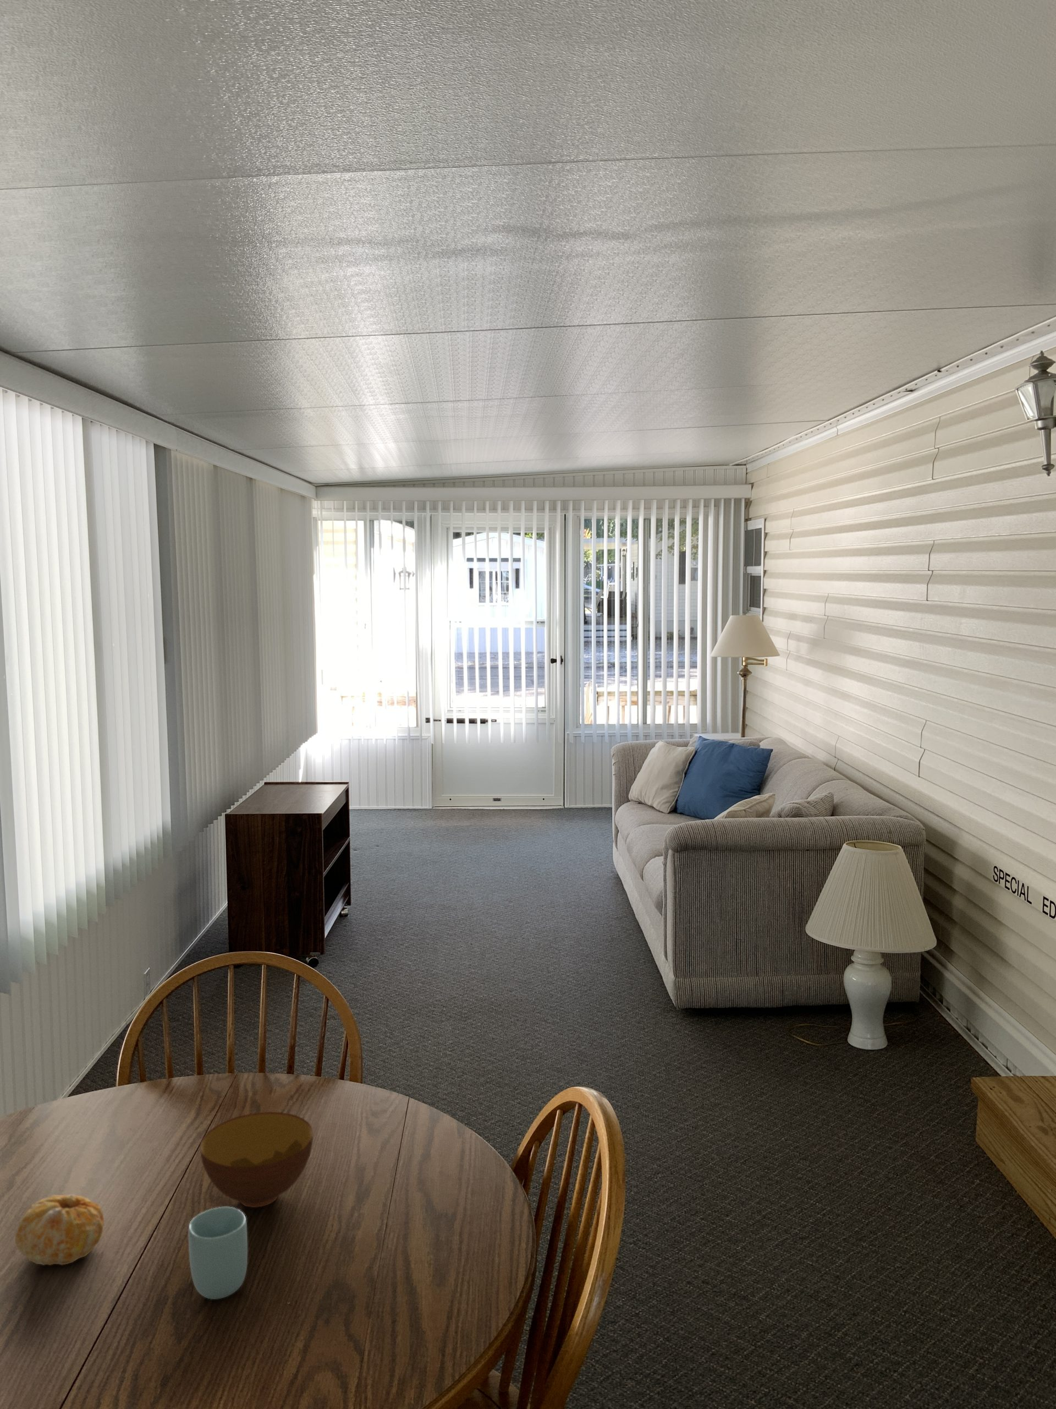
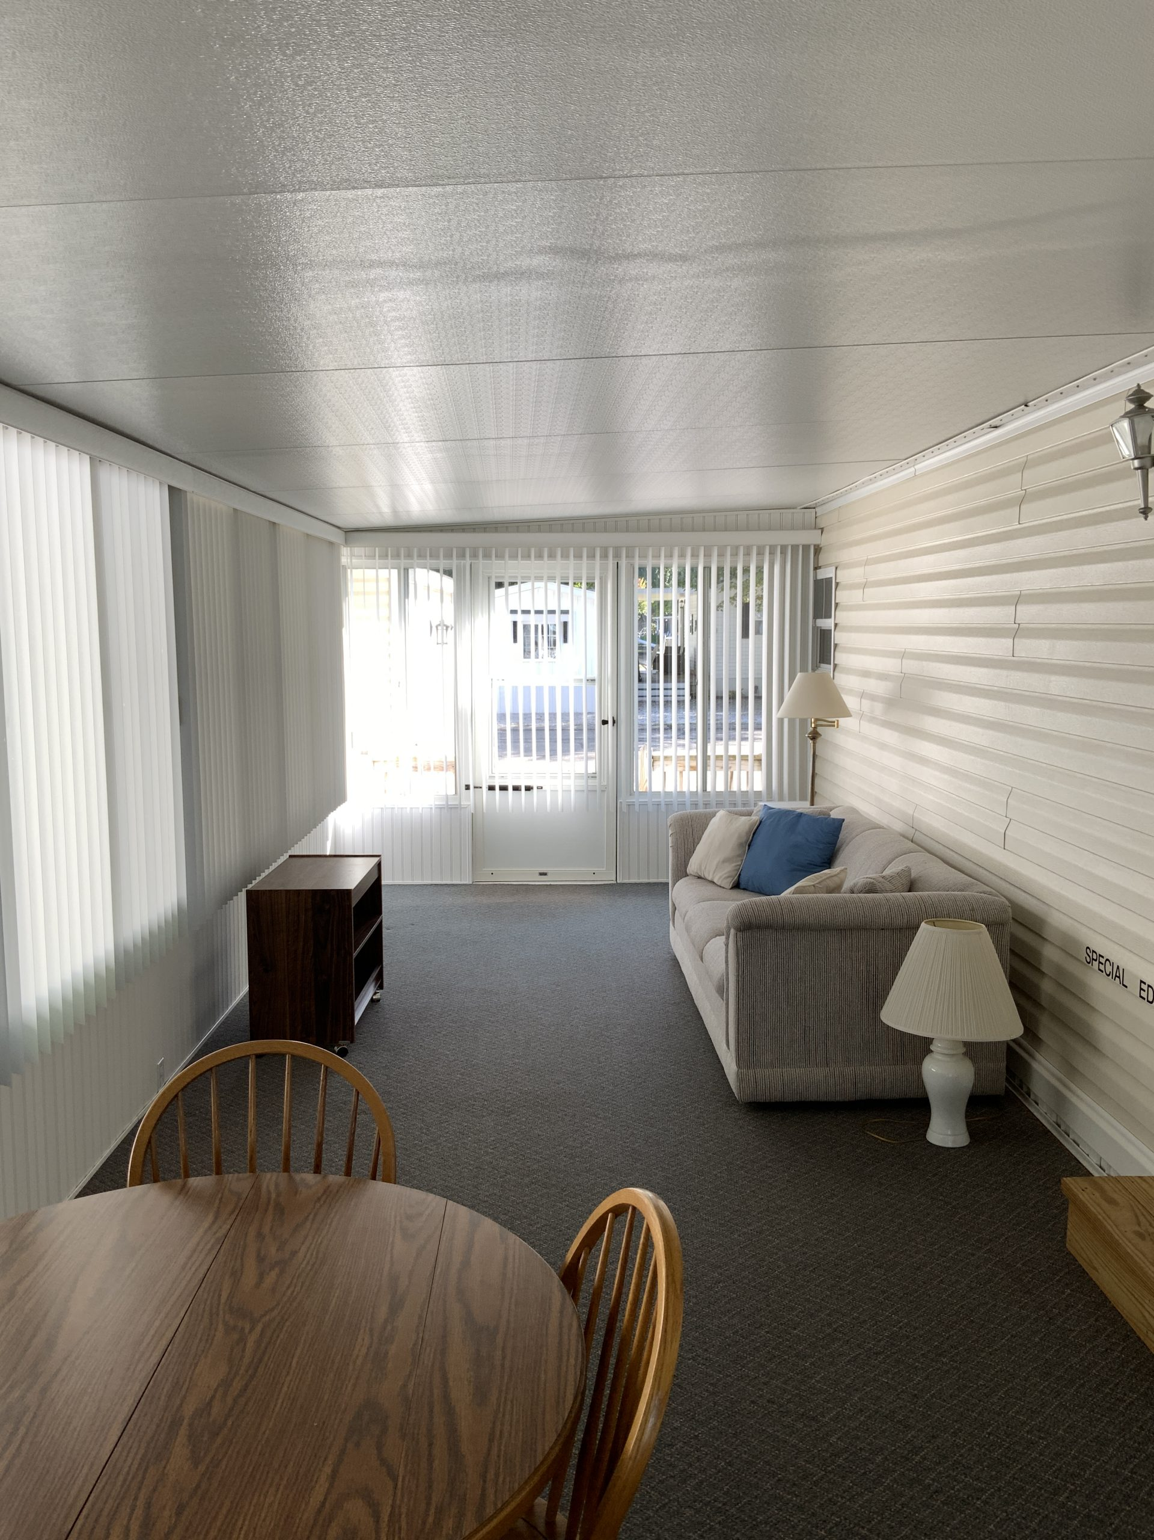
- cup [187,1206,248,1300]
- bowl [200,1112,314,1208]
- fruit [14,1194,104,1266]
